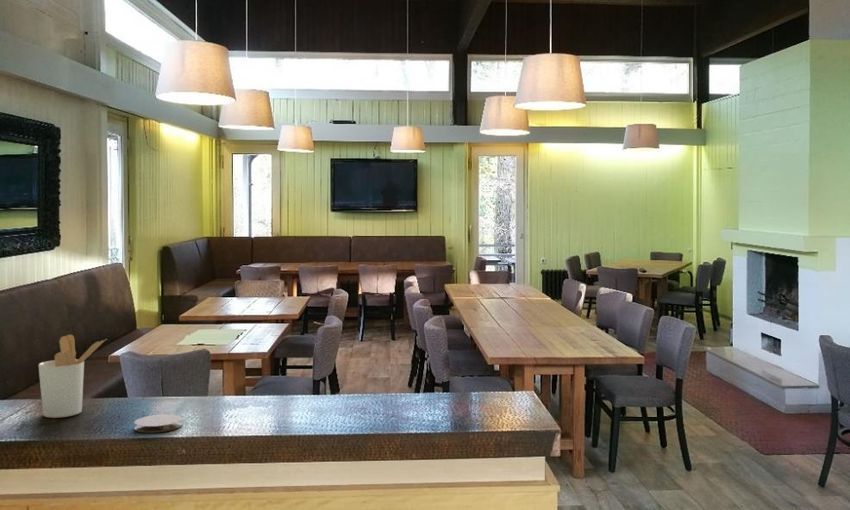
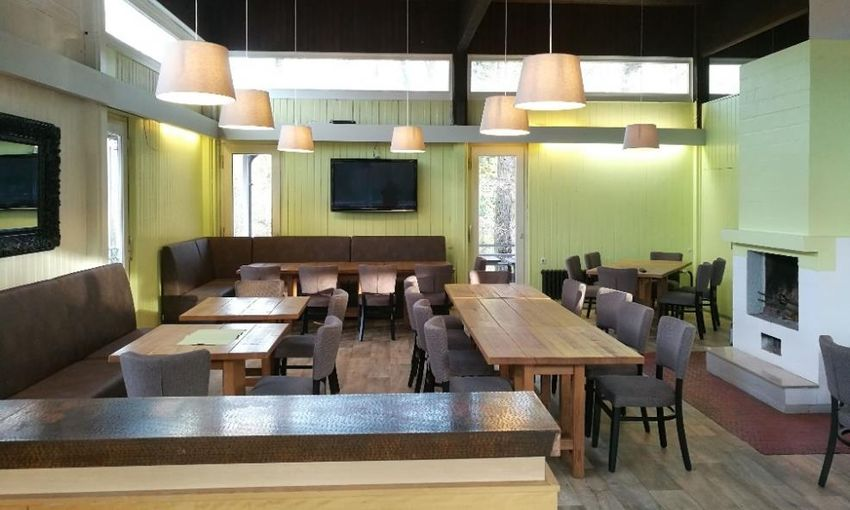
- coaster [133,413,183,434]
- utensil holder [38,334,107,419]
